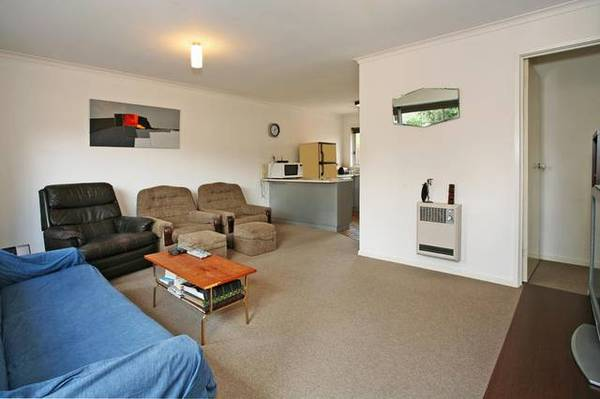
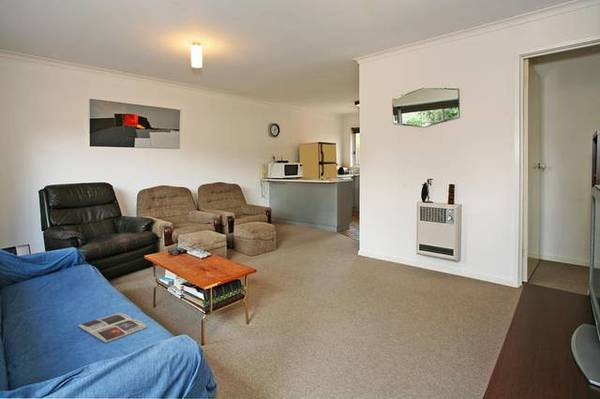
+ magazine [77,312,149,344]
